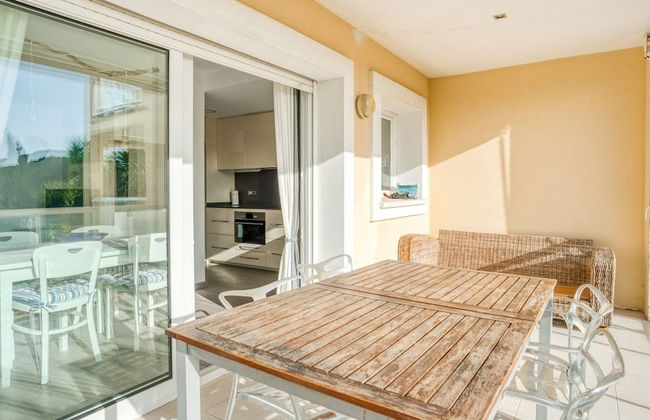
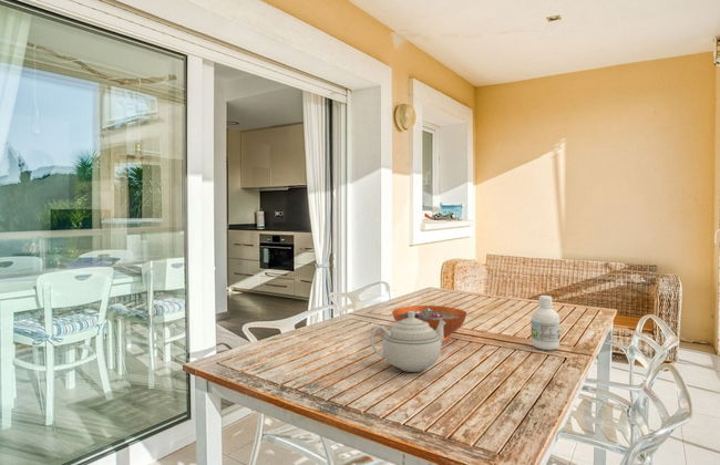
+ decorative bowl [391,304,467,342]
+ teapot [370,311,445,373]
+ bottle [531,294,562,351]
